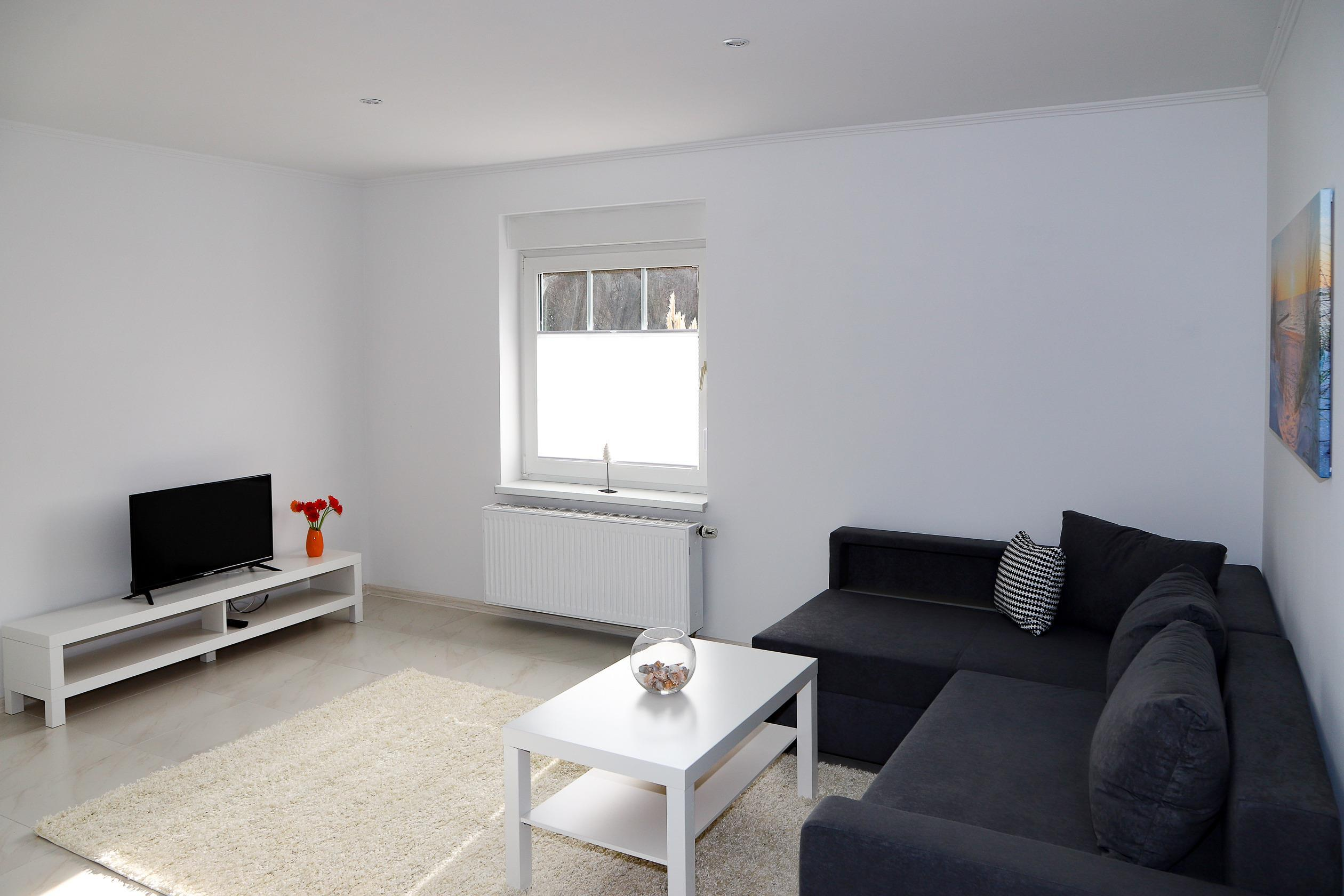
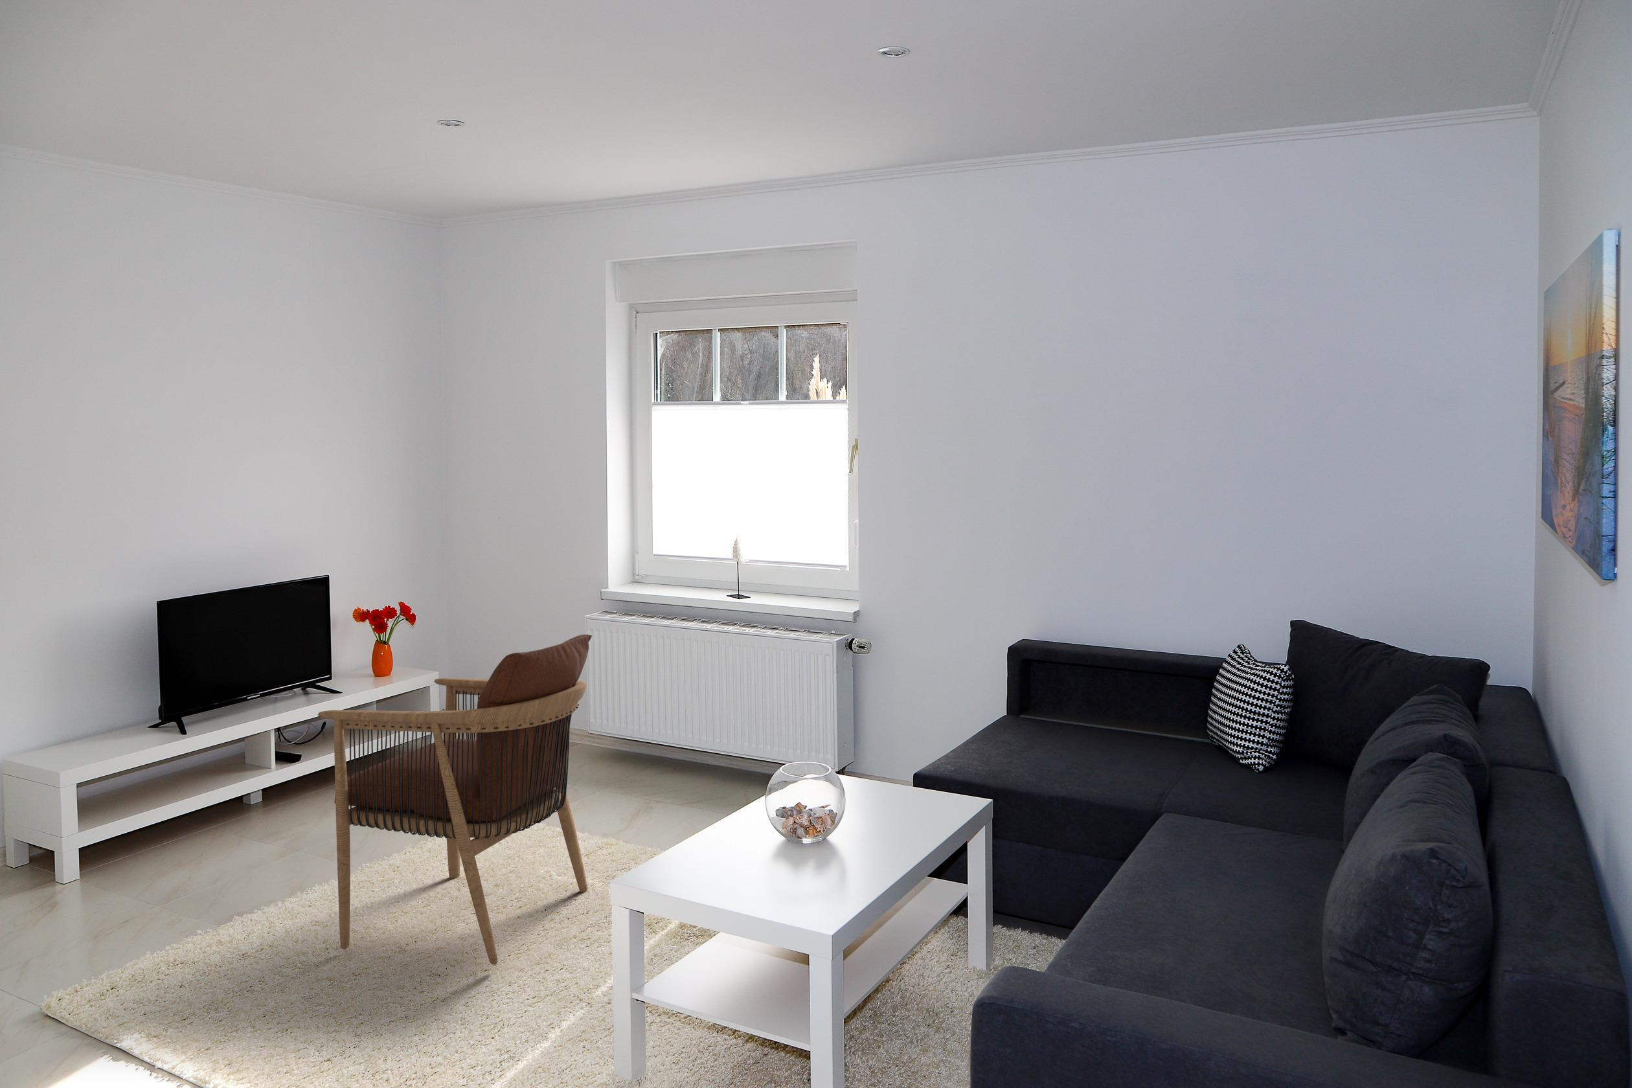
+ armchair [317,634,593,965]
